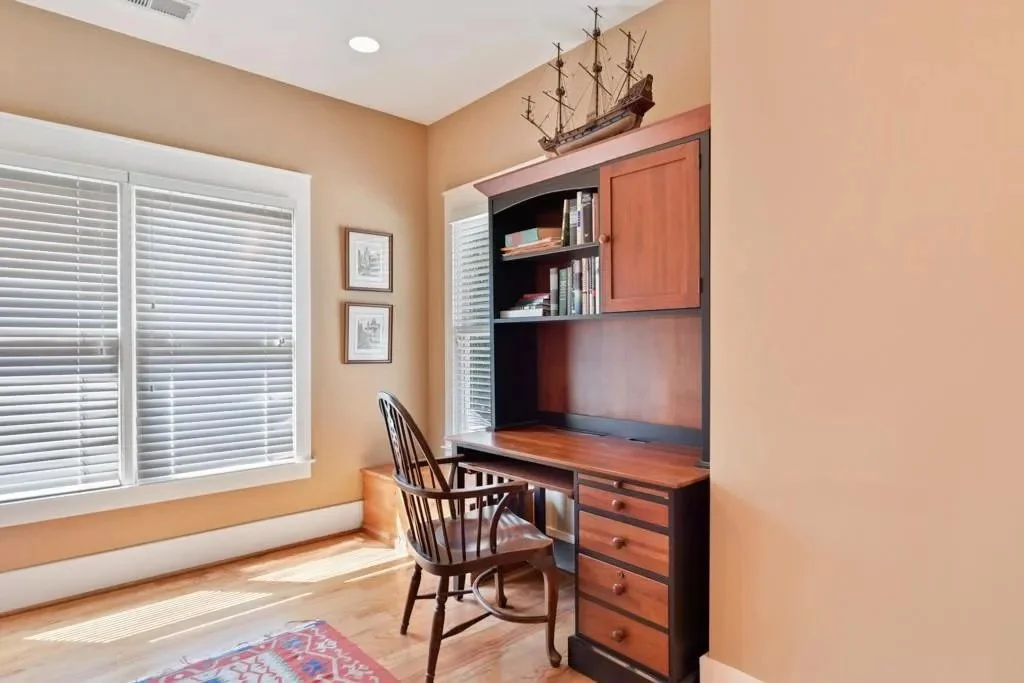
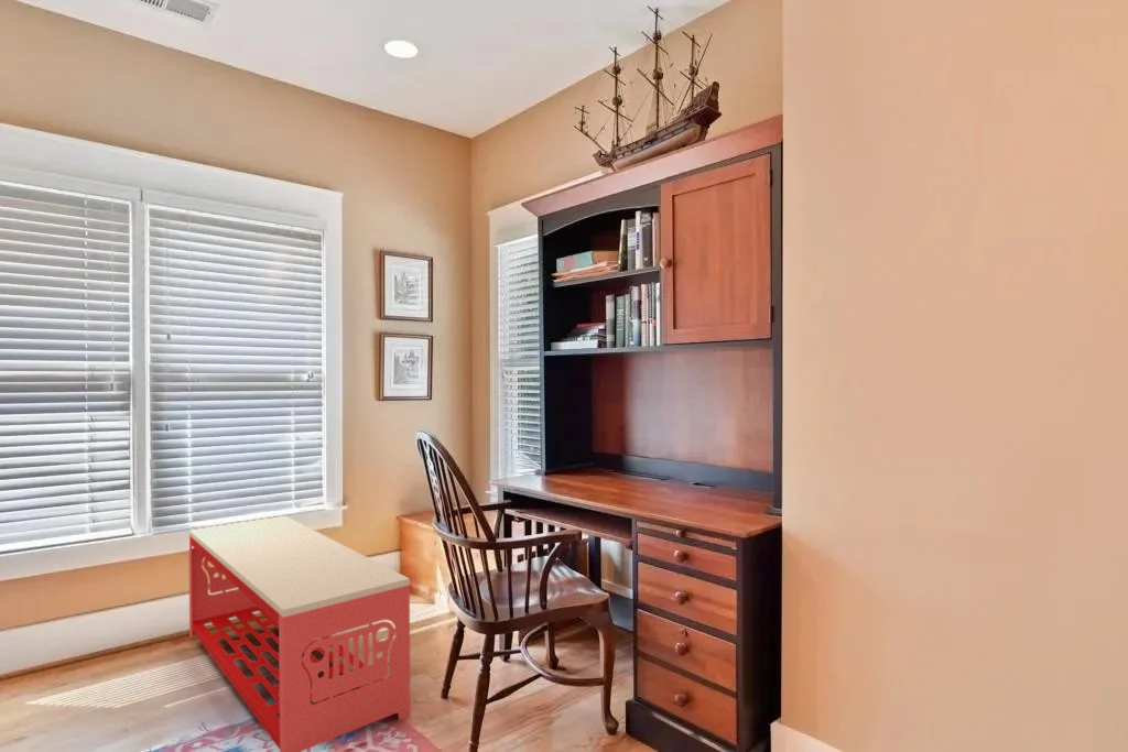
+ storage bench [187,515,412,752]
